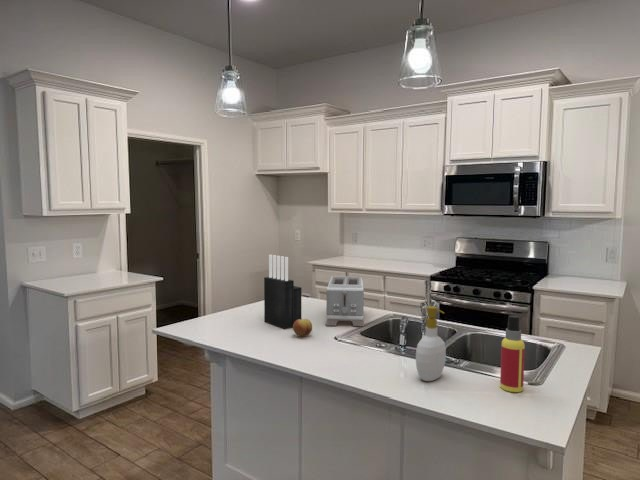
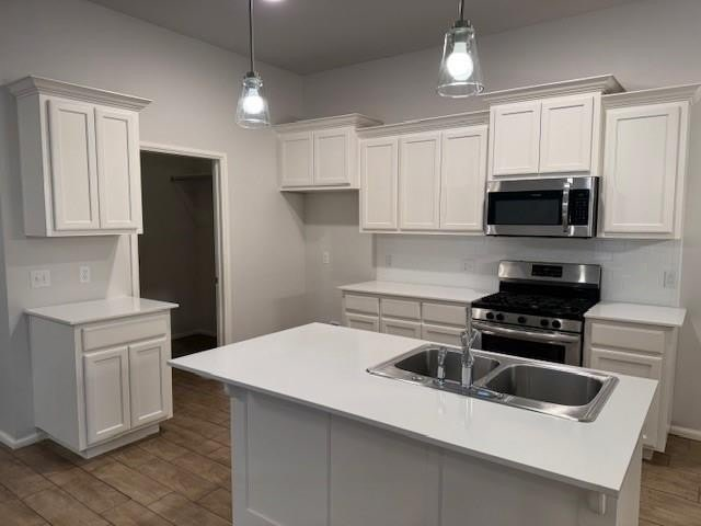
- soap bottle [415,305,447,382]
- fruit [292,318,313,337]
- spray bottle [499,314,526,393]
- knife block [263,254,302,330]
- toaster [325,275,365,327]
